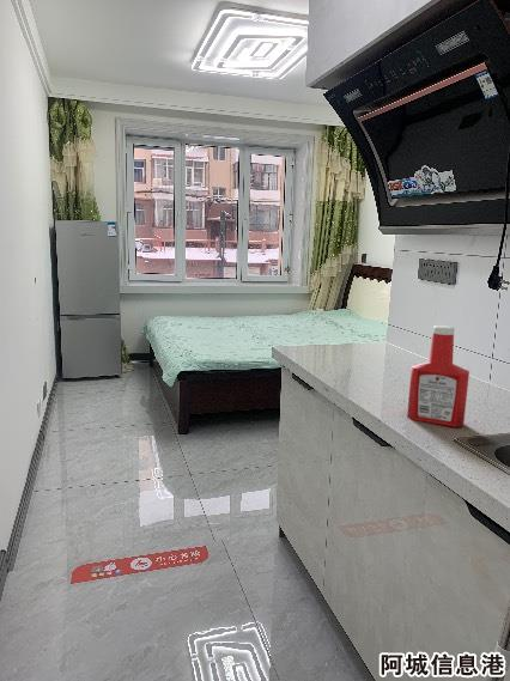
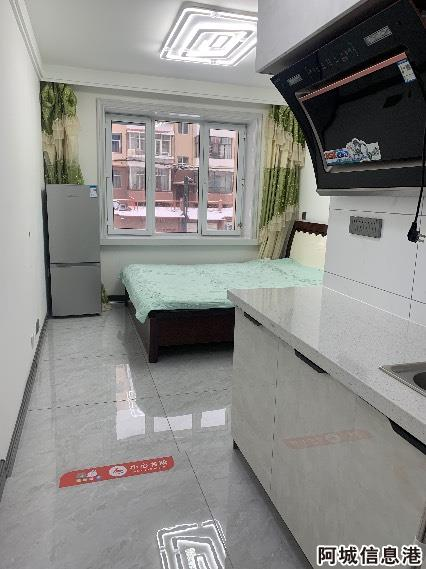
- soap bottle [406,324,470,428]
